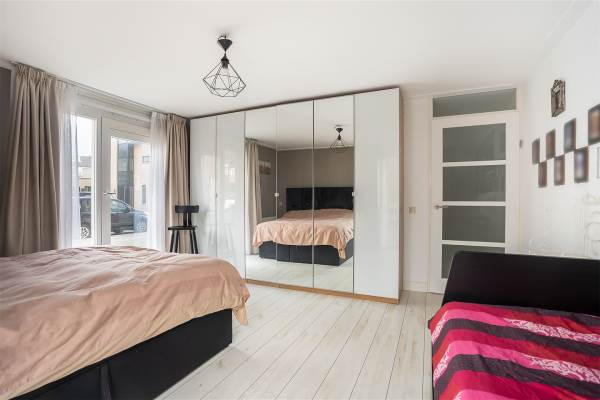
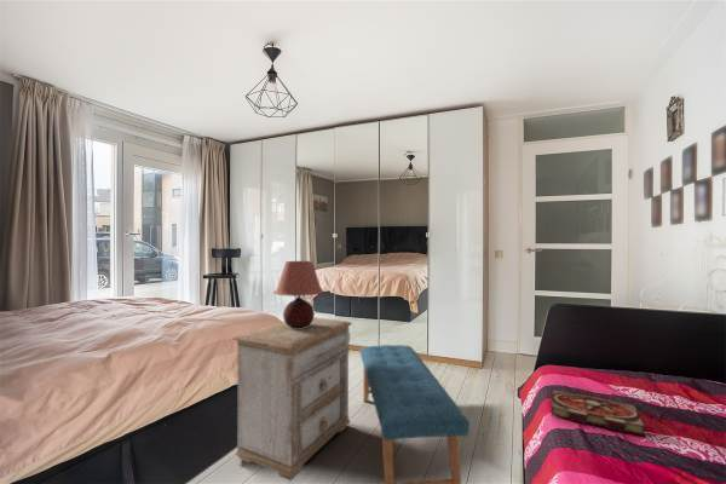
+ book [551,388,647,437]
+ bench [359,344,471,484]
+ table lamp [272,260,325,328]
+ nightstand [231,316,353,482]
